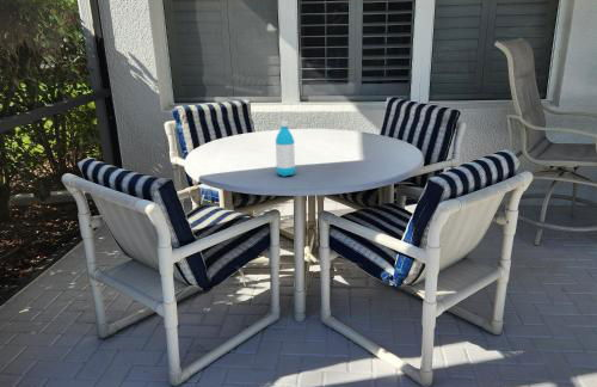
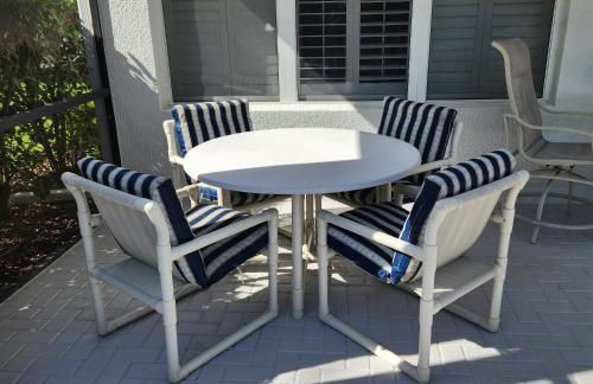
- water bottle [275,121,296,177]
